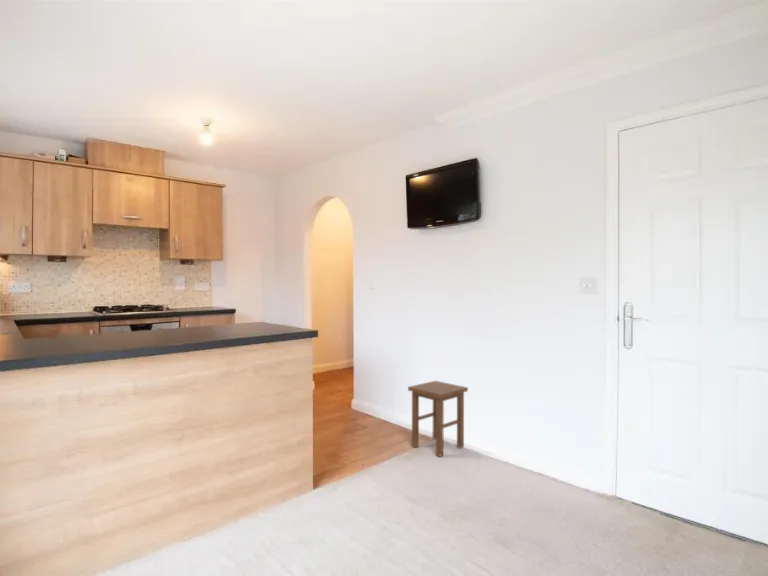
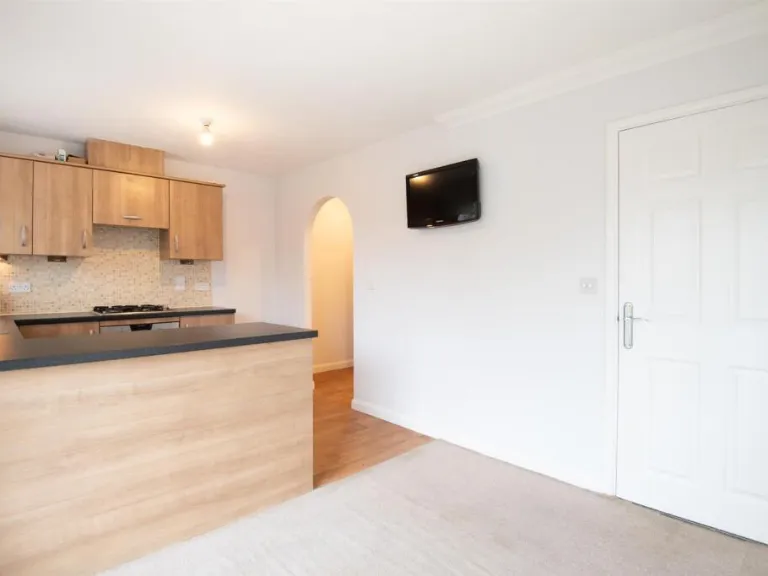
- stool [407,380,469,458]
